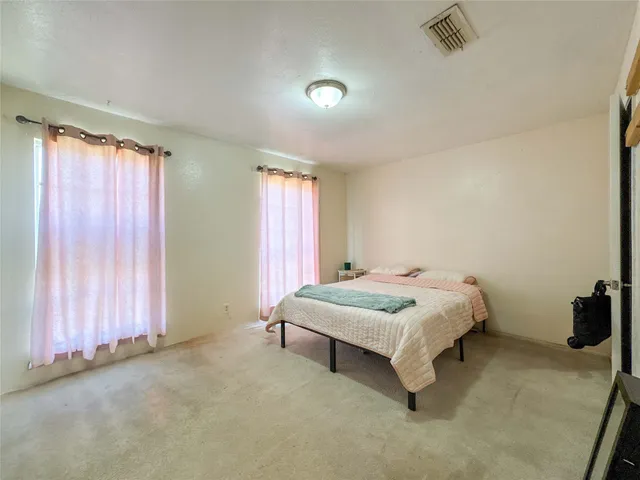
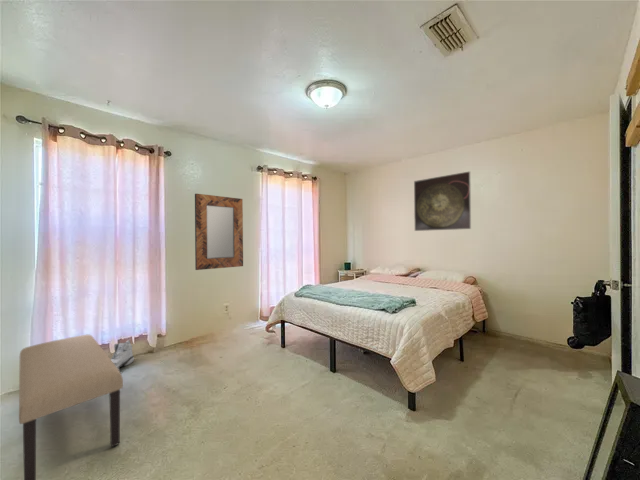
+ bench [18,334,124,480]
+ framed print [413,170,472,232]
+ sneaker [110,340,135,371]
+ home mirror [194,193,244,271]
